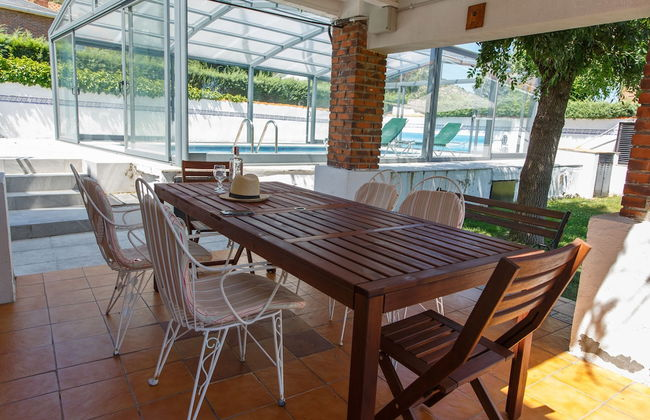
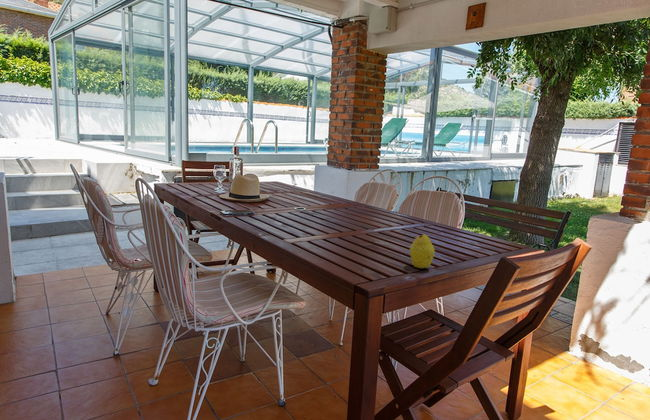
+ fruit [409,234,436,269]
